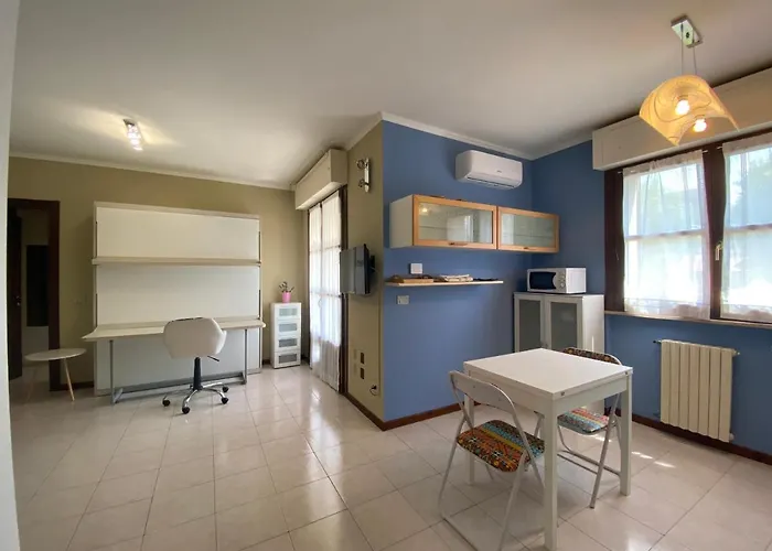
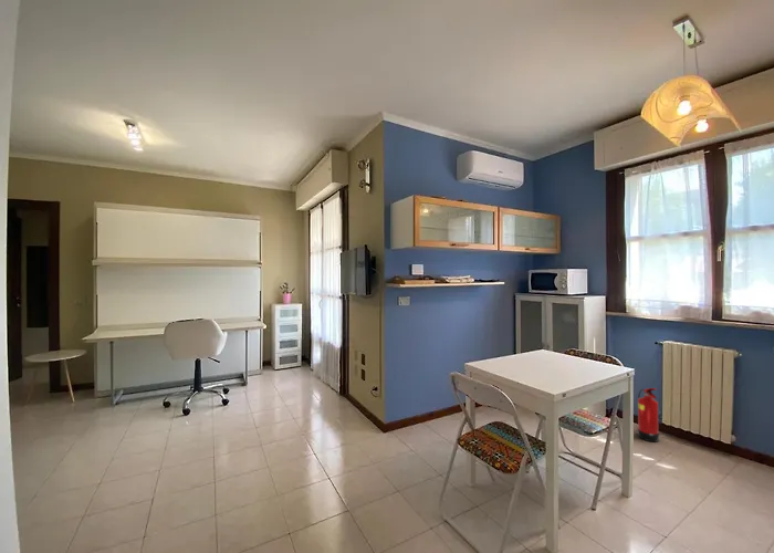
+ fire extinguisher [636,387,661,444]
